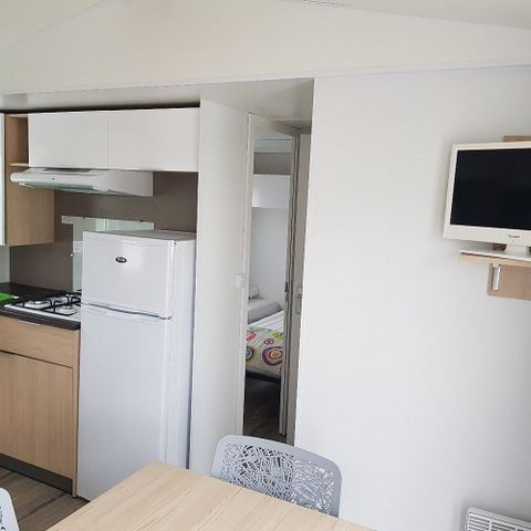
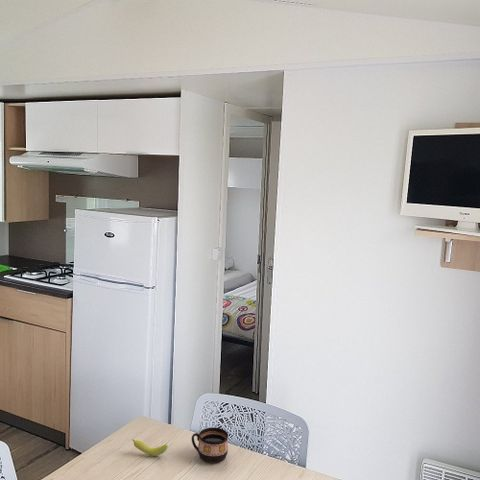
+ fruit [131,438,169,457]
+ cup [191,427,229,464]
